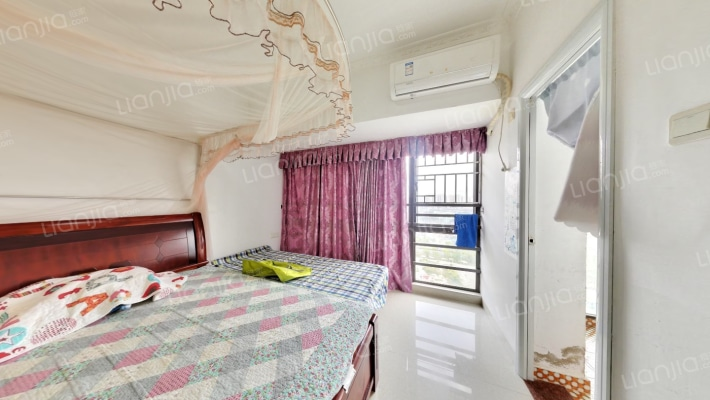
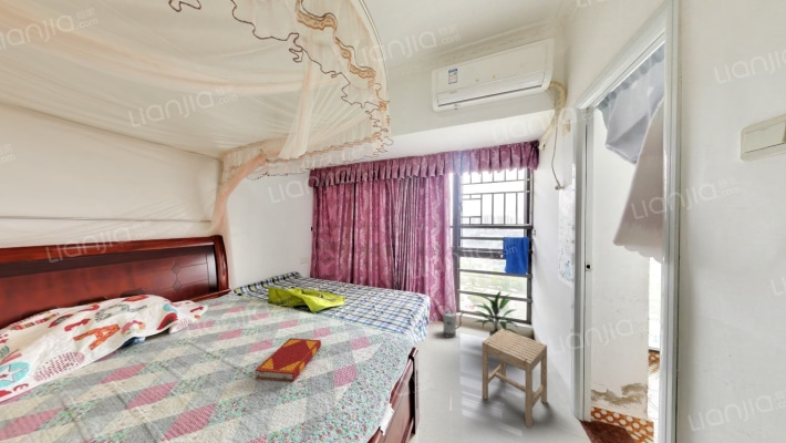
+ stool [482,328,548,429]
+ watering can [435,302,465,339]
+ indoor plant [472,289,519,338]
+ hardback book [254,337,322,383]
